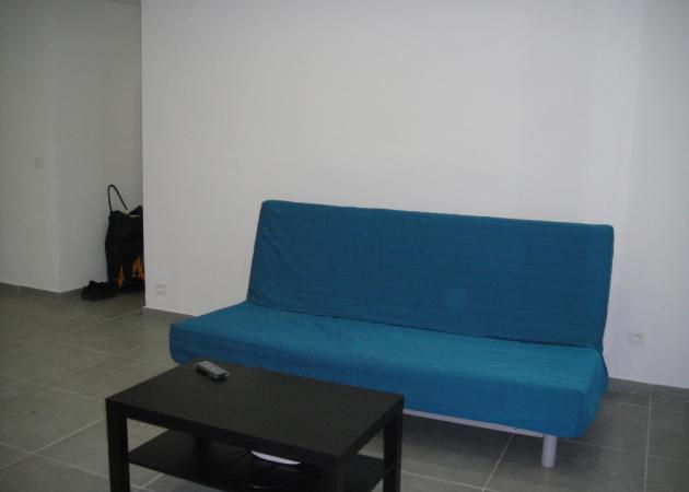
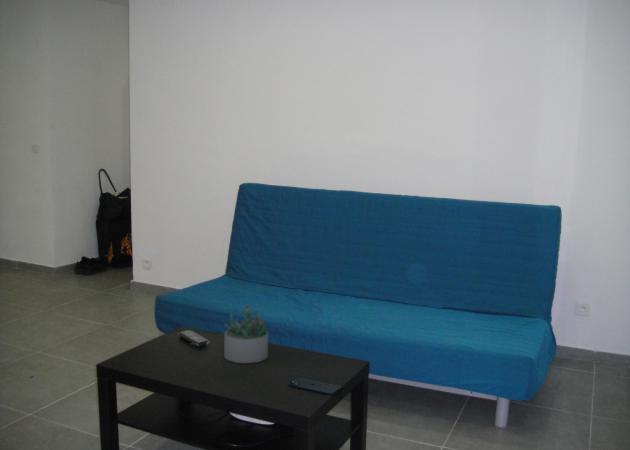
+ succulent plant [223,301,270,364]
+ smartphone [287,376,342,396]
